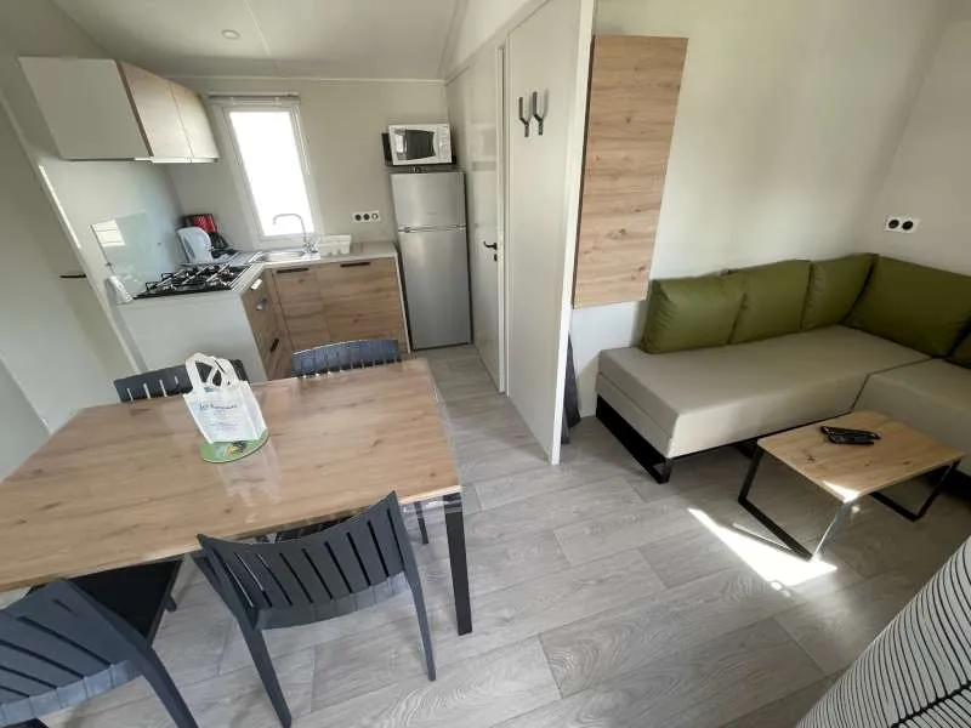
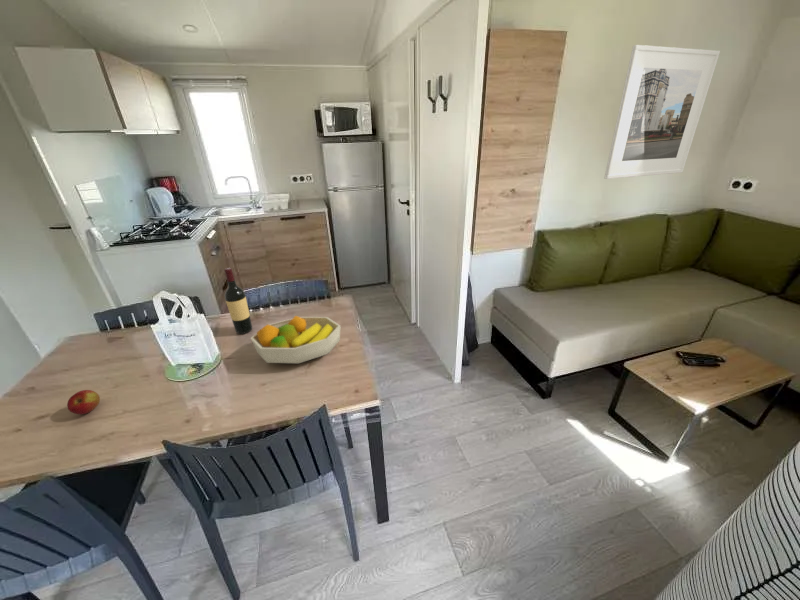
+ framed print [603,44,721,180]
+ apple [66,389,101,415]
+ wine bottle [224,267,253,335]
+ fruit bowl [250,315,342,364]
